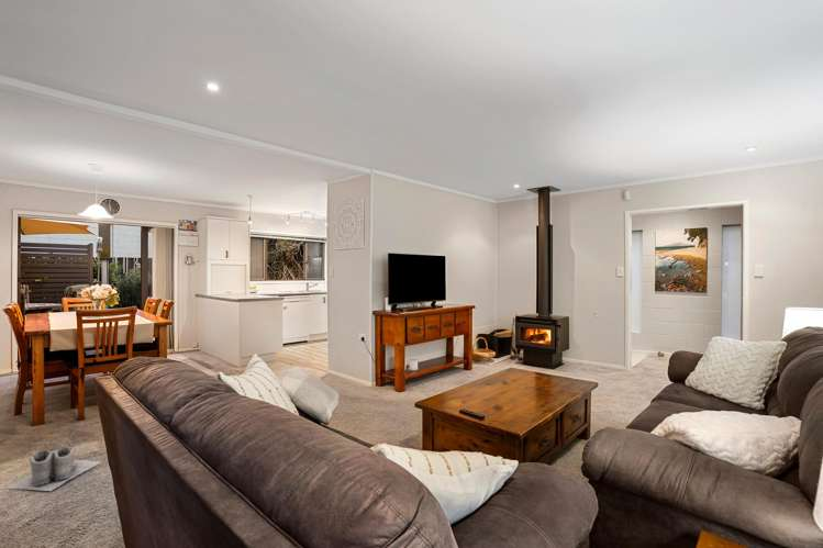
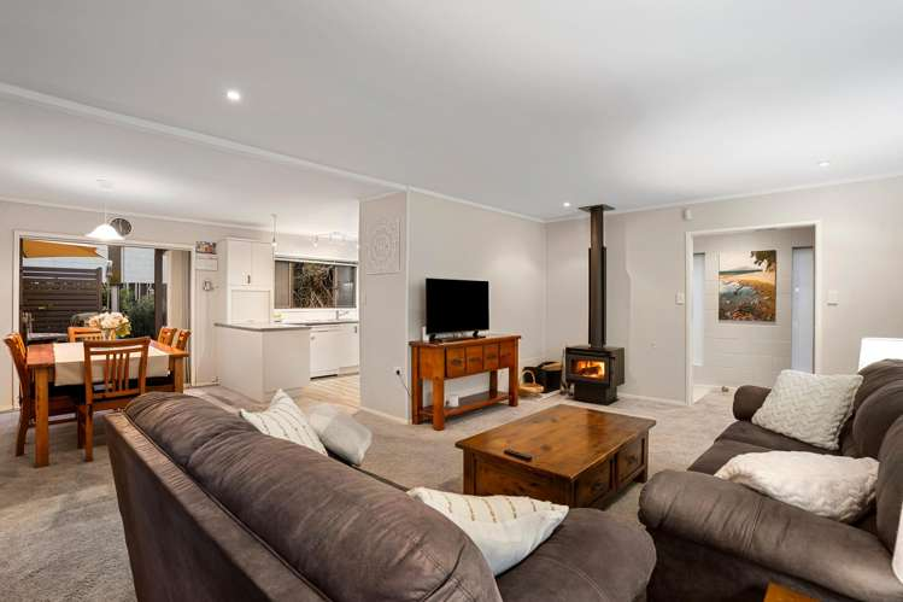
- boots [5,443,103,492]
